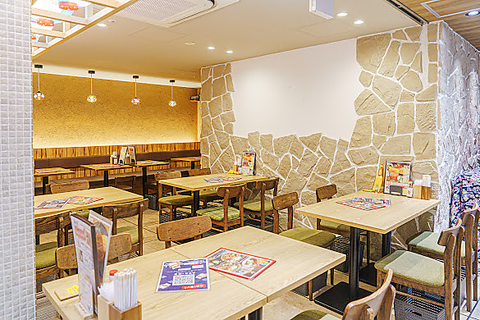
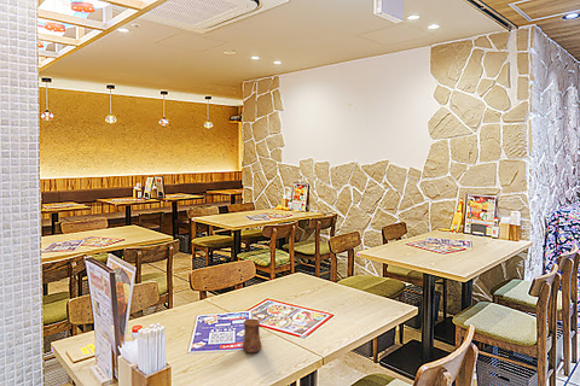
+ cup [240,317,263,355]
